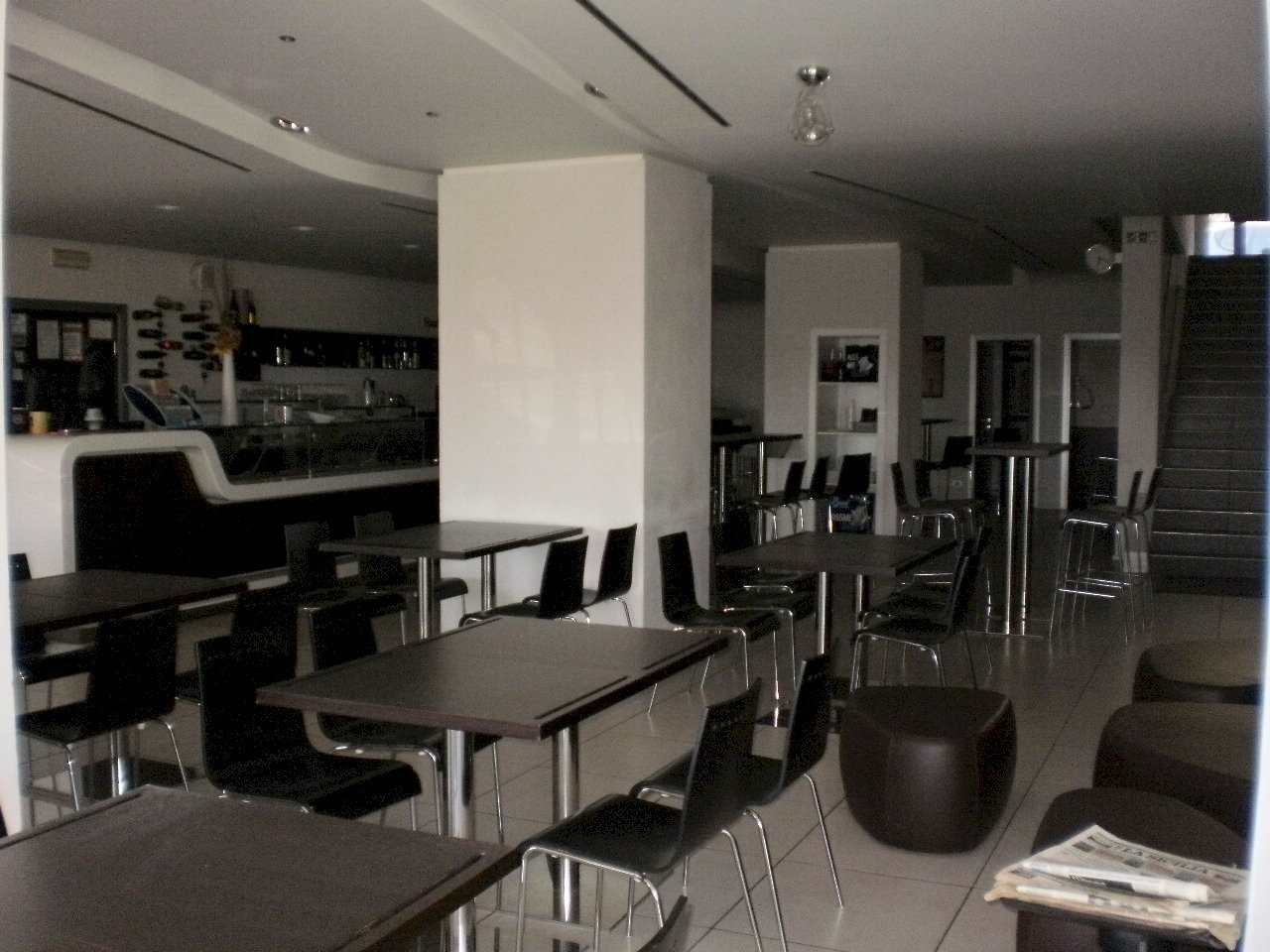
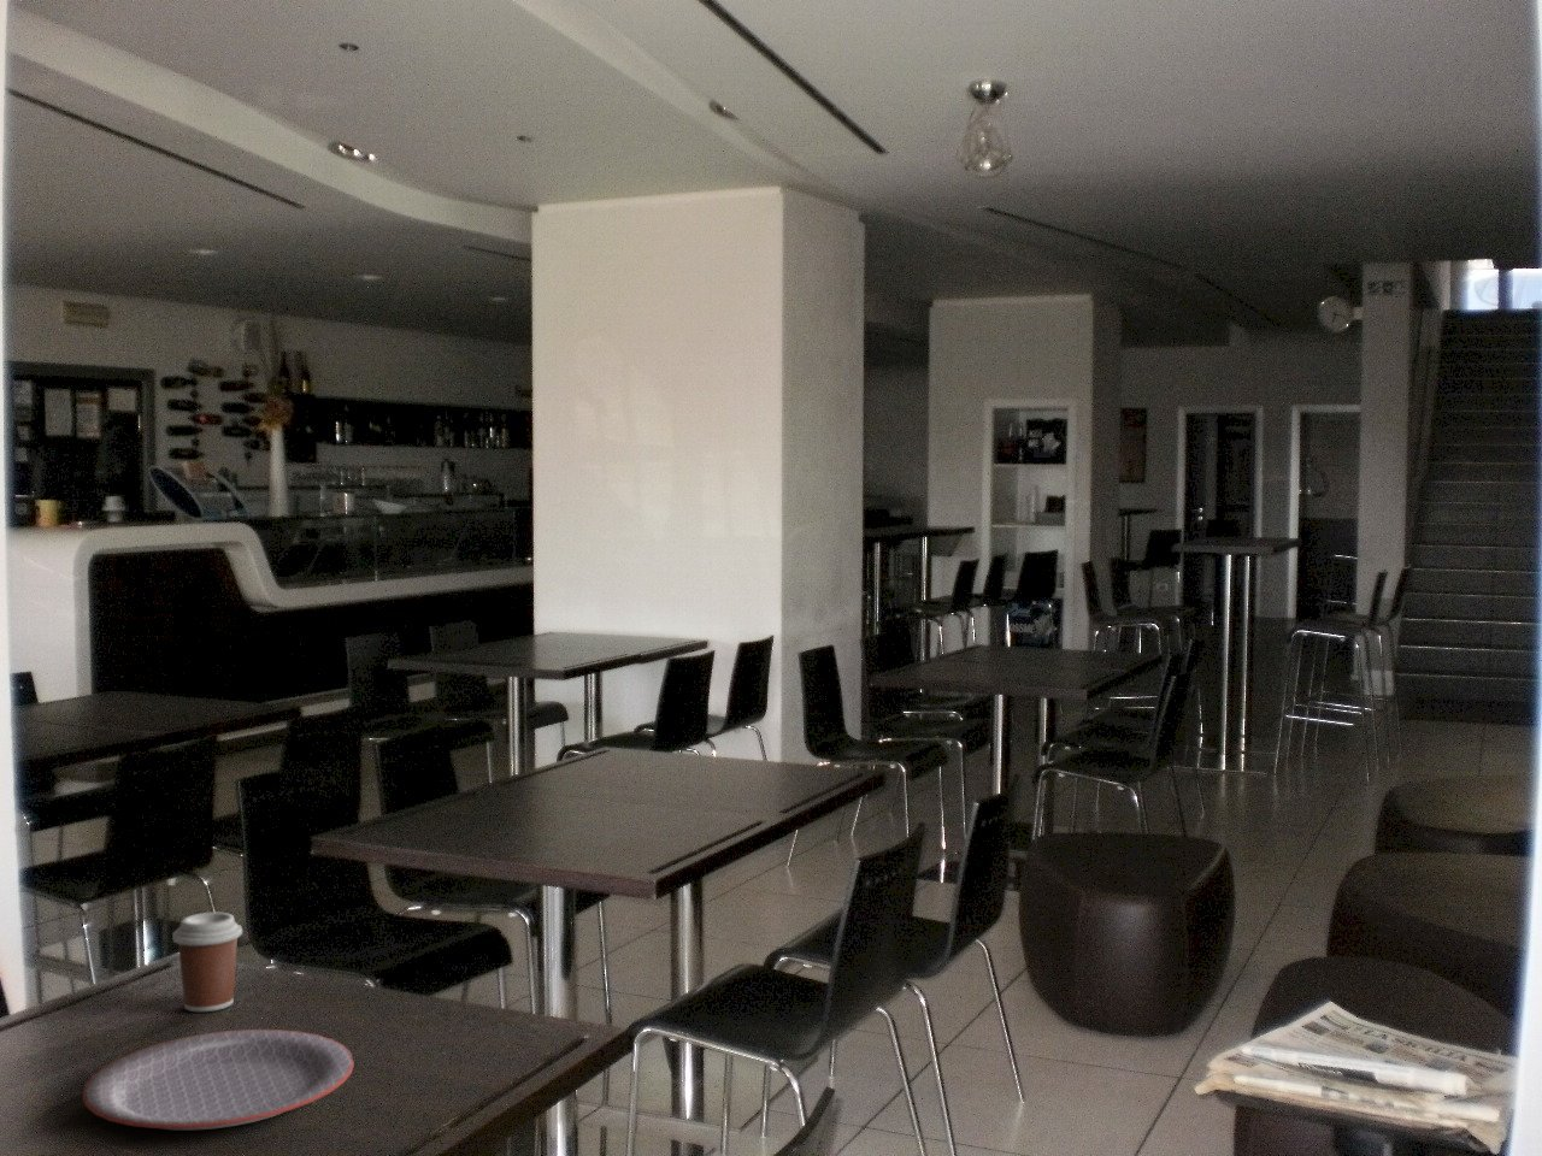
+ coffee cup [171,912,243,1013]
+ plate [81,1028,356,1130]
